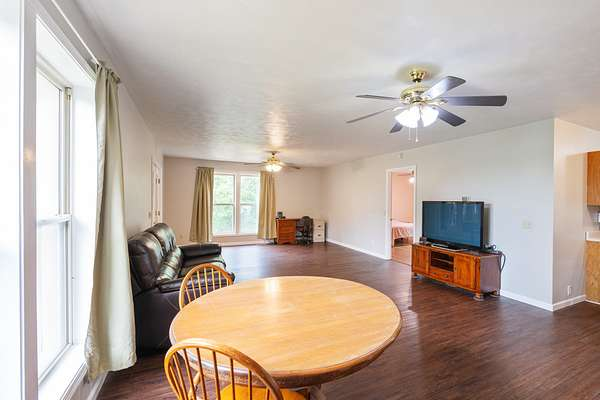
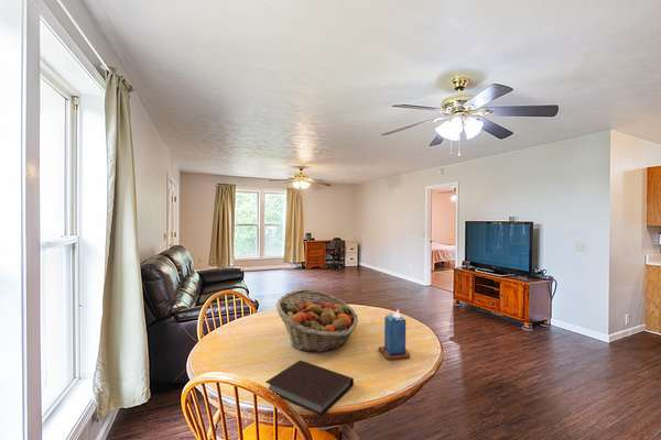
+ candle [378,308,411,361]
+ notebook [264,360,355,417]
+ fruit basket [275,288,359,353]
